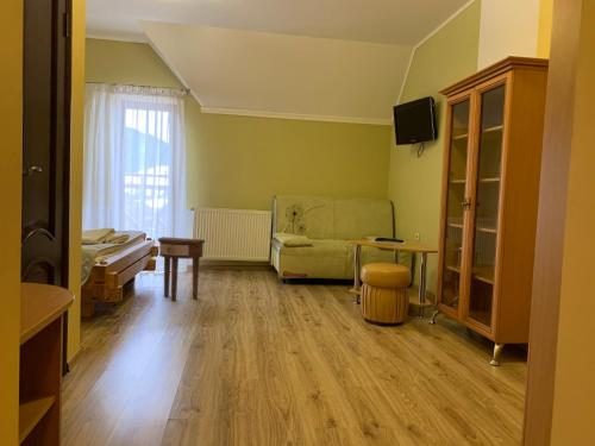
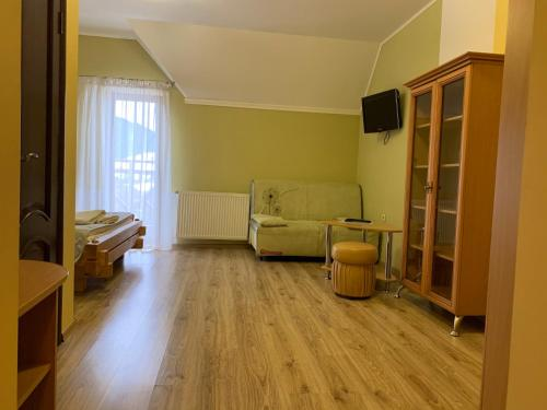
- side table [157,235,206,302]
